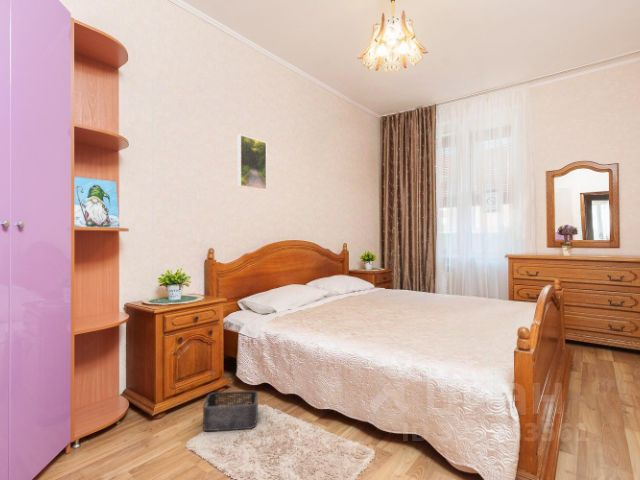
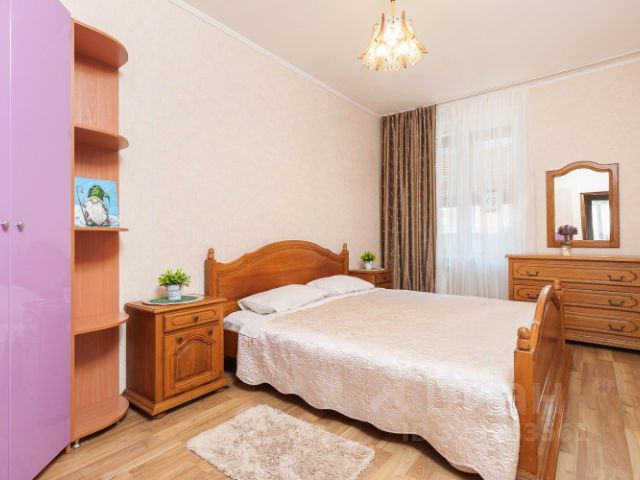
- storage bin [202,390,259,432]
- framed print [237,134,268,191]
